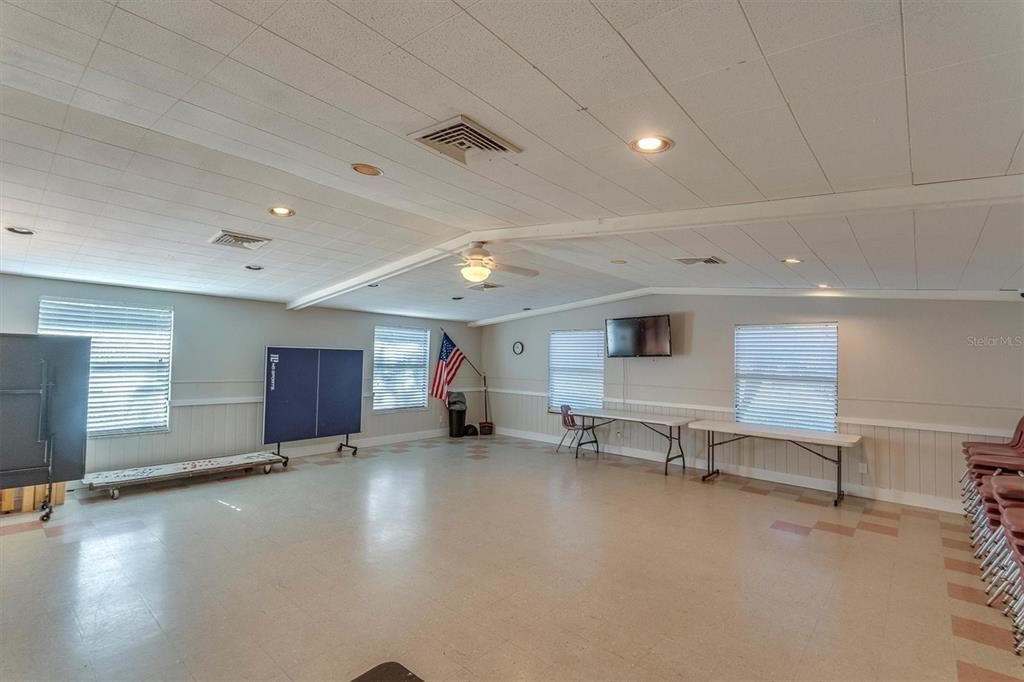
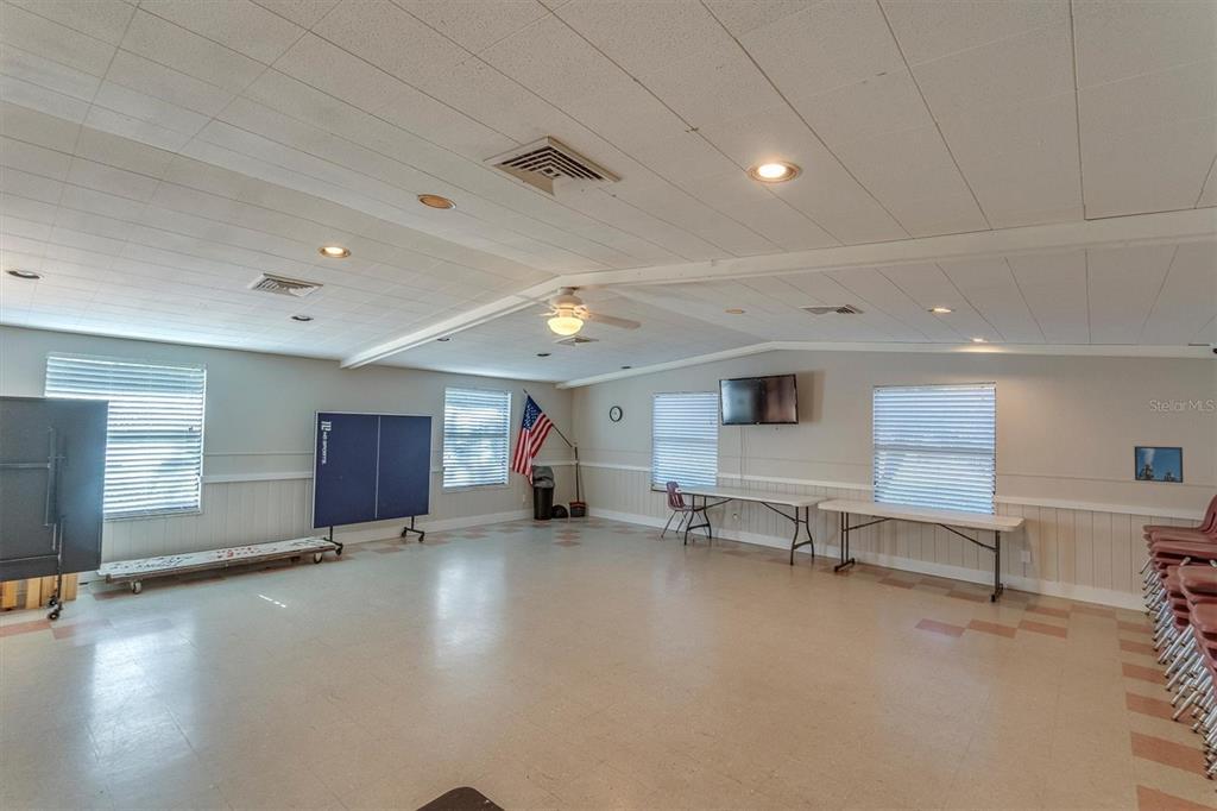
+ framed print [1133,445,1185,484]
